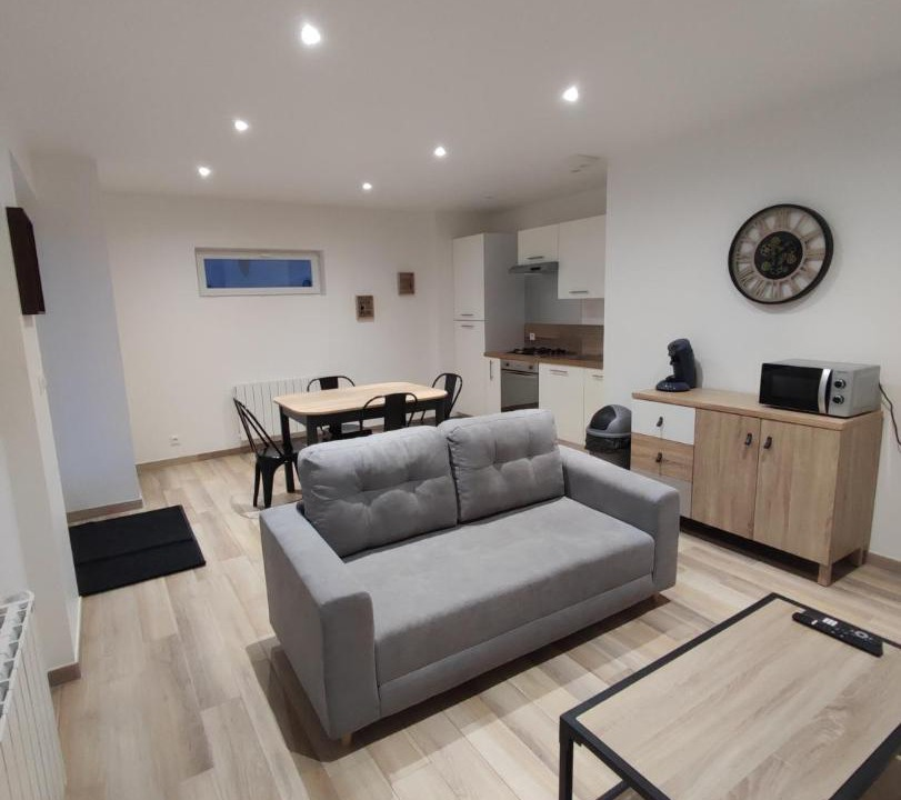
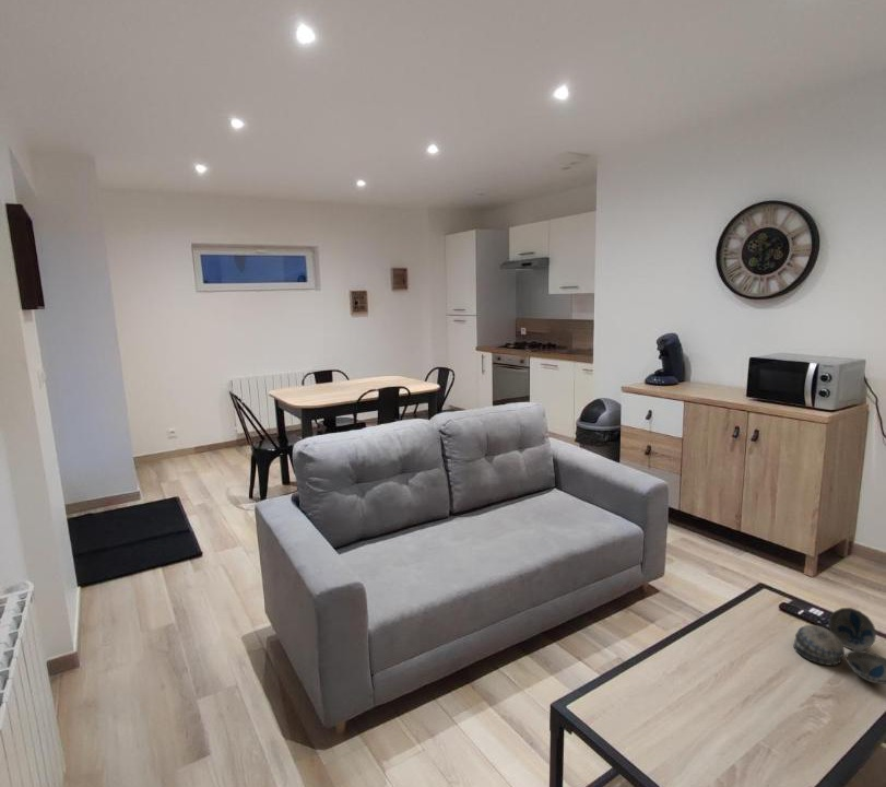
+ decorative bowl [792,607,886,685]
